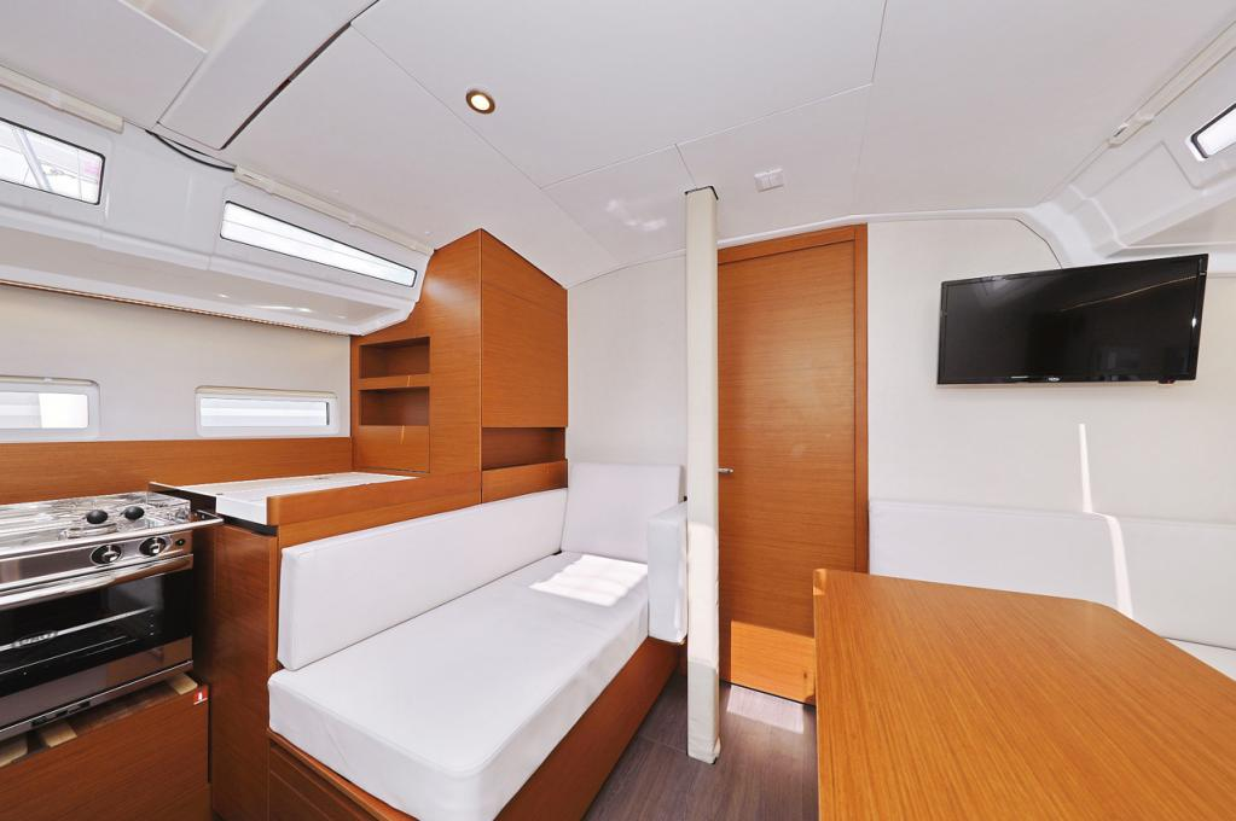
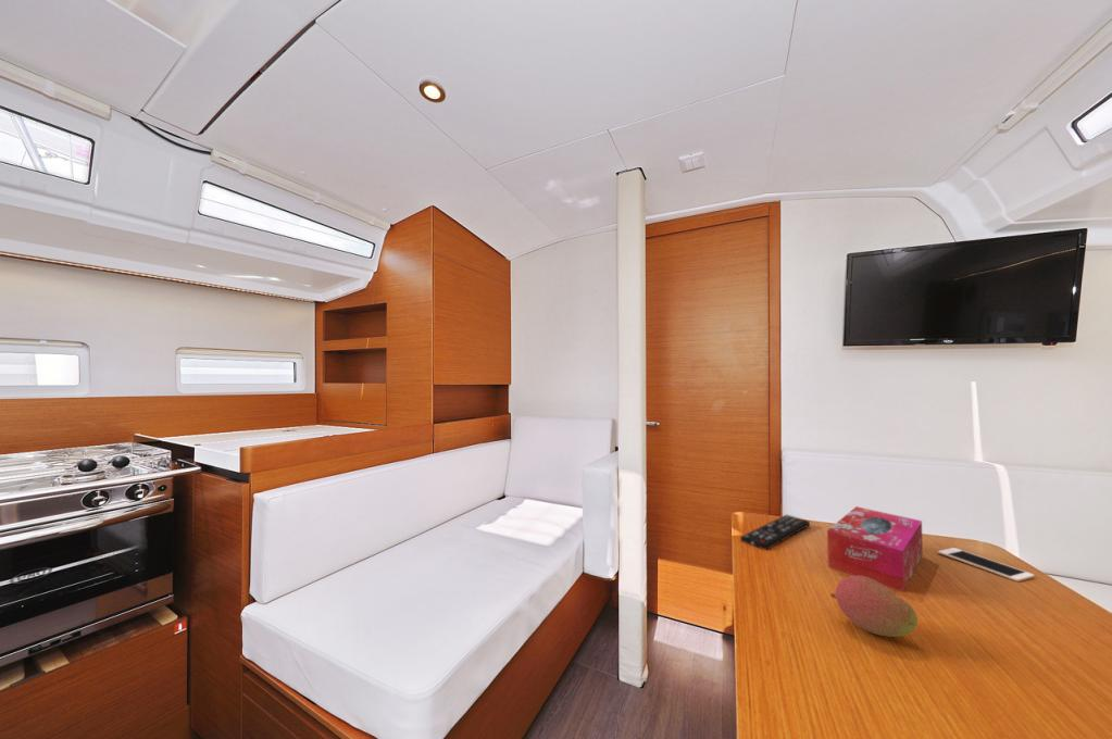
+ remote control [739,514,811,551]
+ tissue box [826,505,924,592]
+ fruit [829,575,919,638]
+ cell phone [937,547,1035,583]
